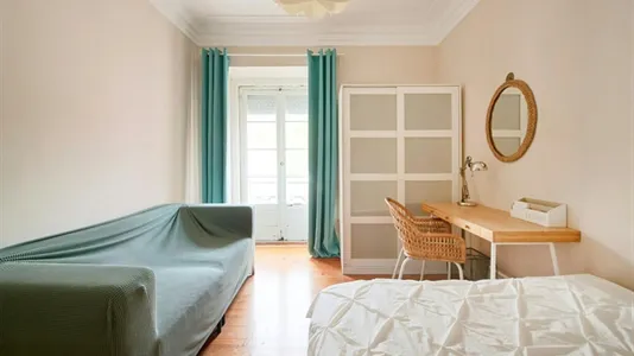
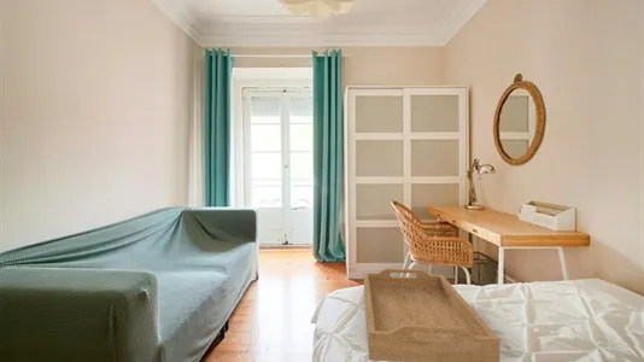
+ serving tray [363,267,500,362]
